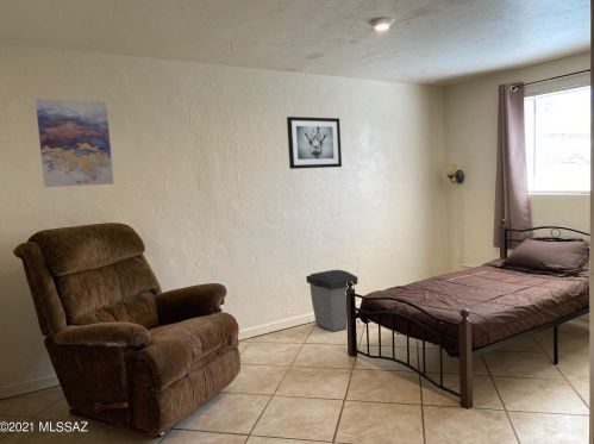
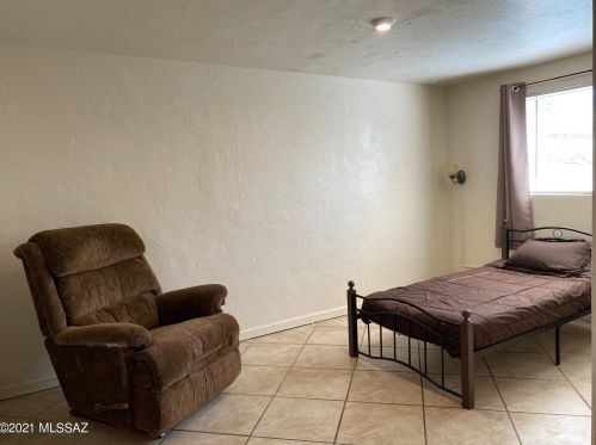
- trash can [305,269,358,332]
- wall art [286,115,343,170]
- wall art [35,99,114,188]
